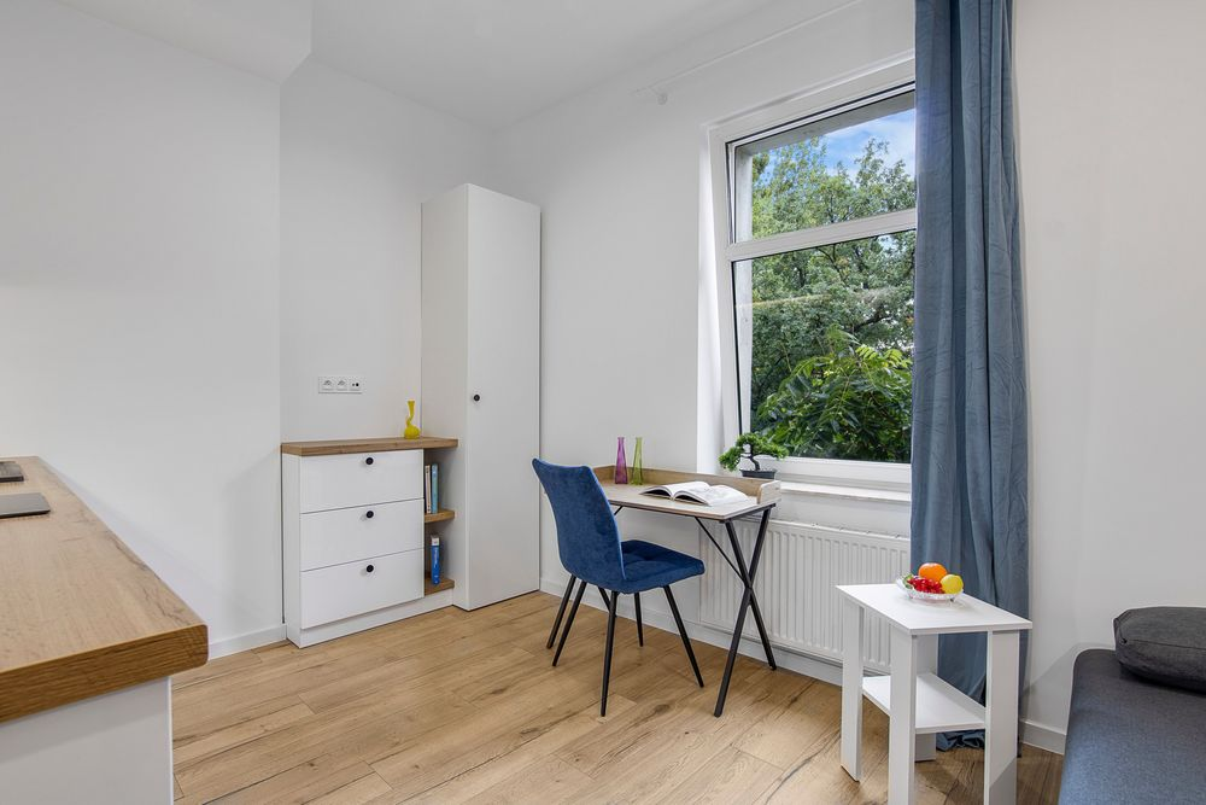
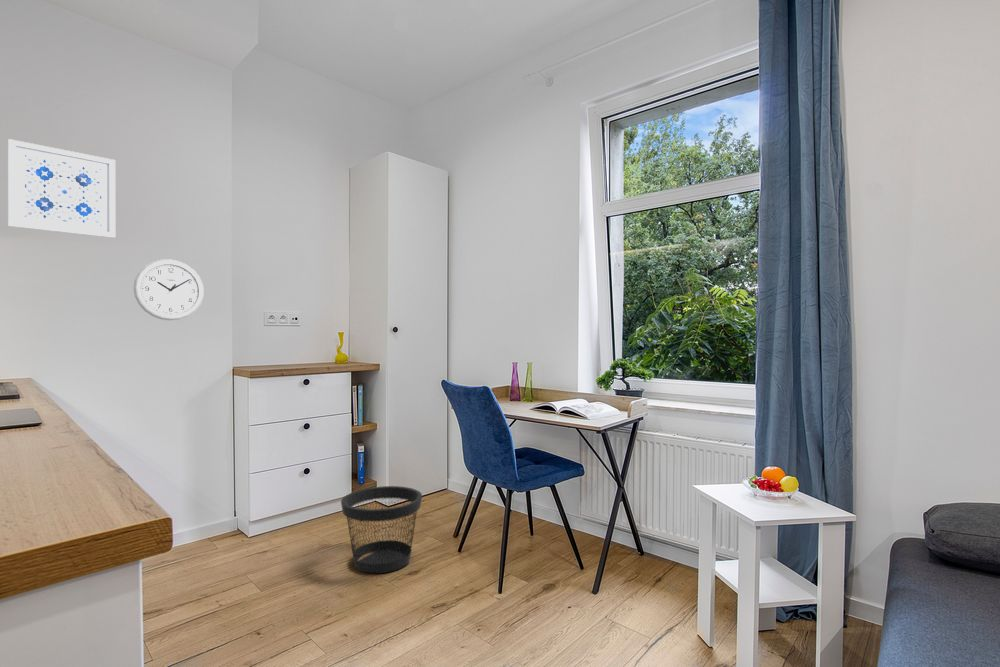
+ wastebasket [340,485,423,574]
+ wall clock [133,258,205,321]
+ wall art [7,138,116,239]
